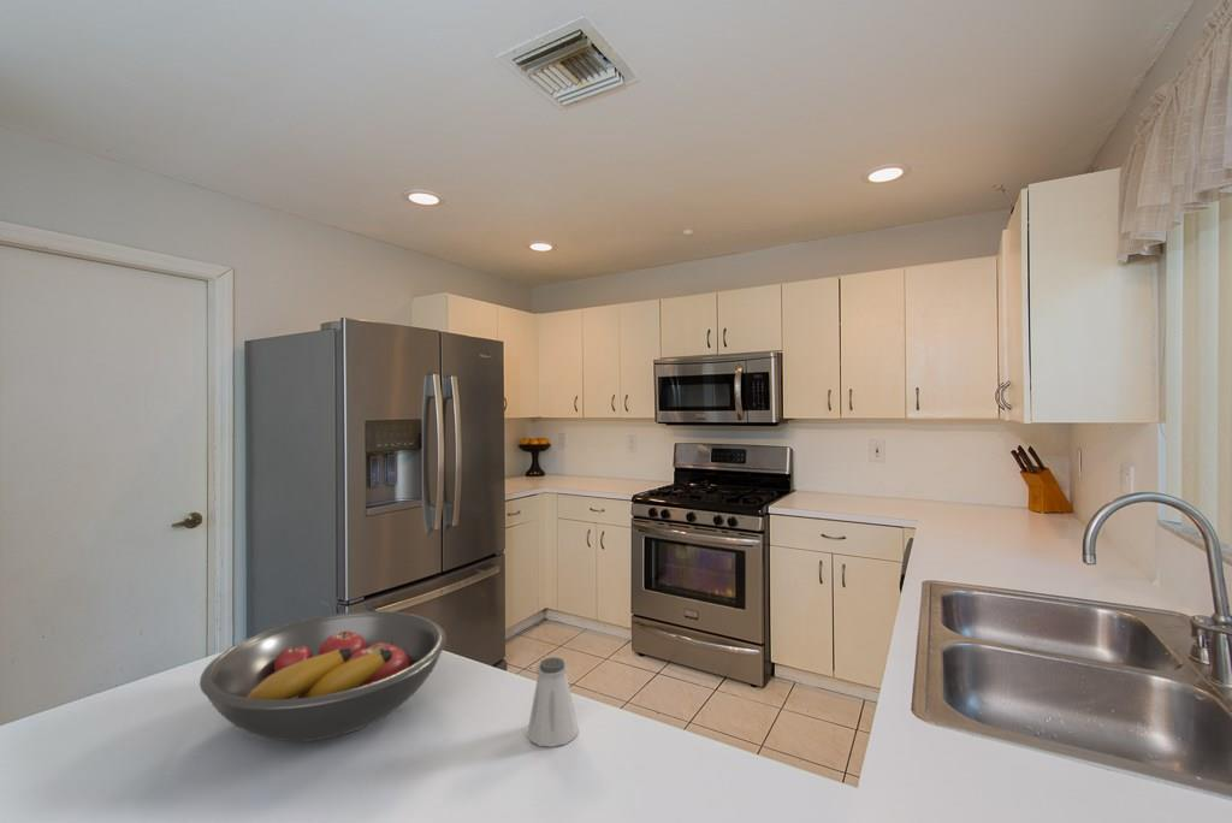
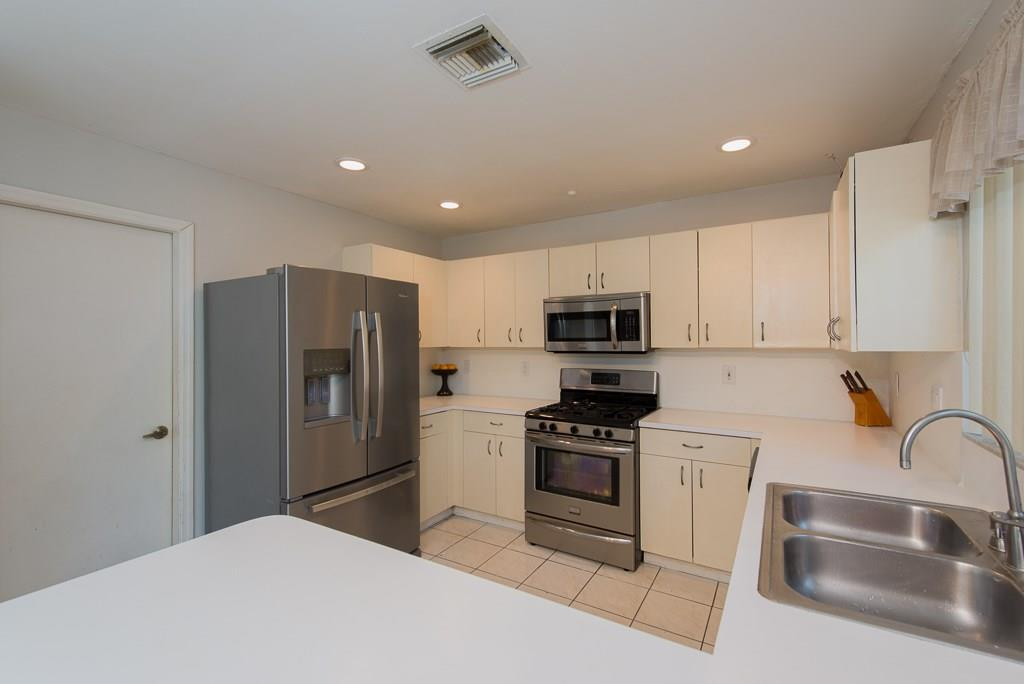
- fruit bowl [199,610,448,742]
- saltshaker [526,656,579,748]
